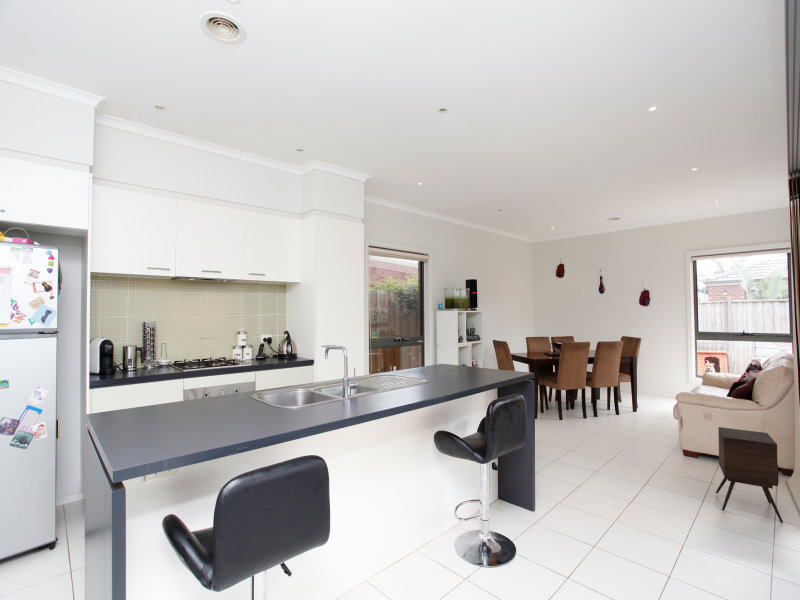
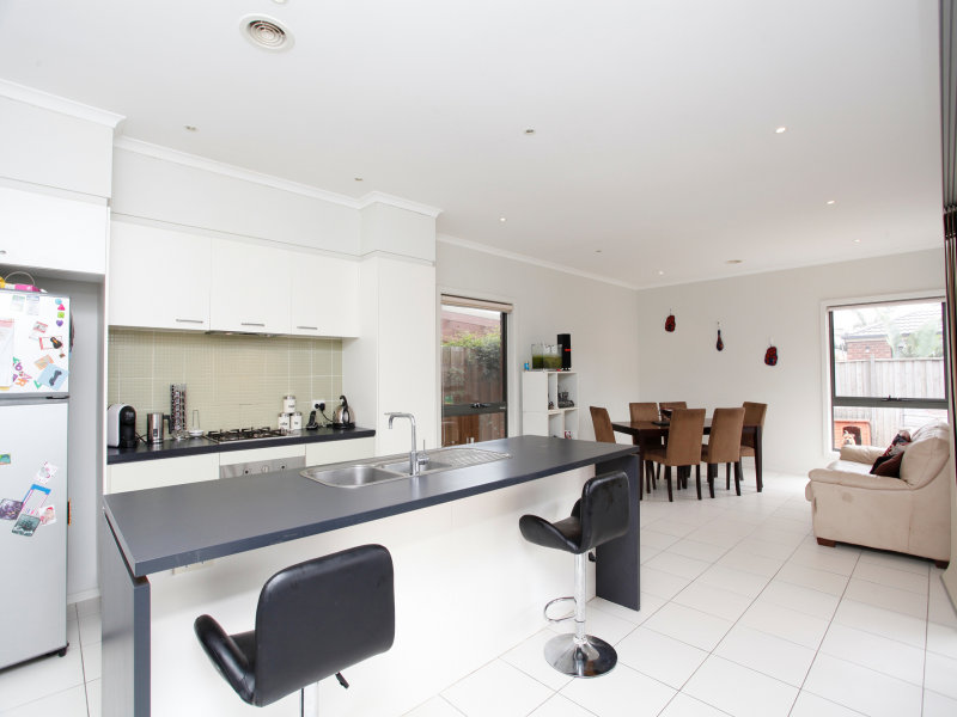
- side table [715,426,784,524]
